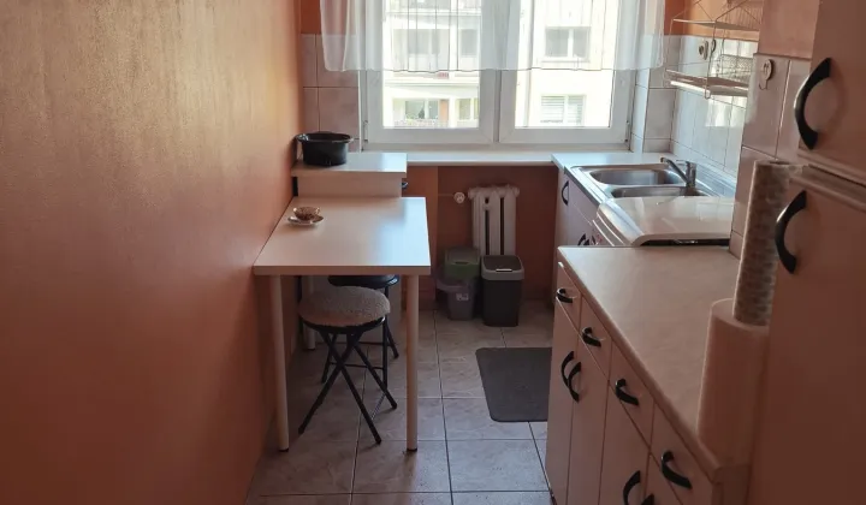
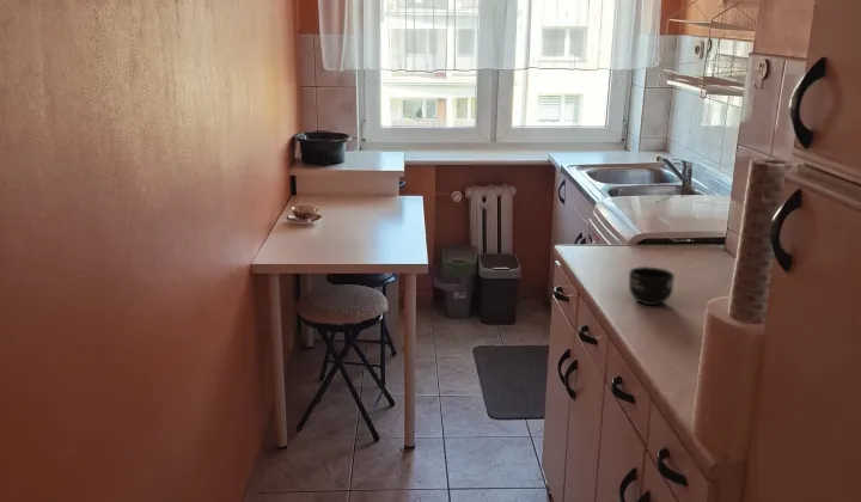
+ mug [628,265,676,306]
